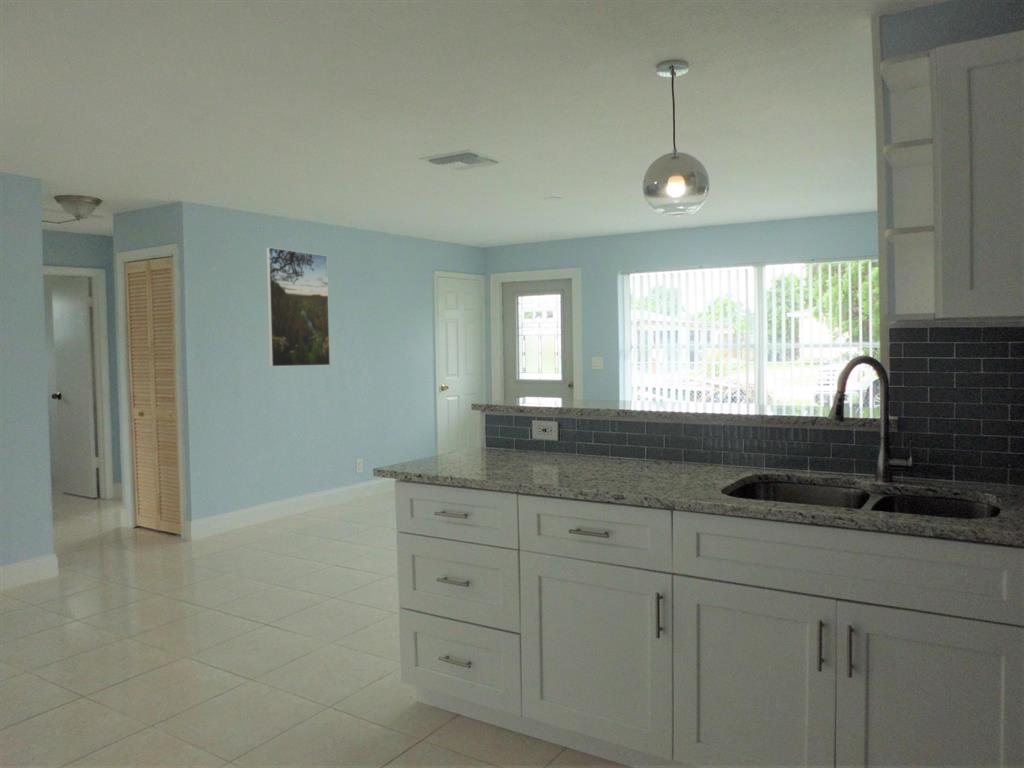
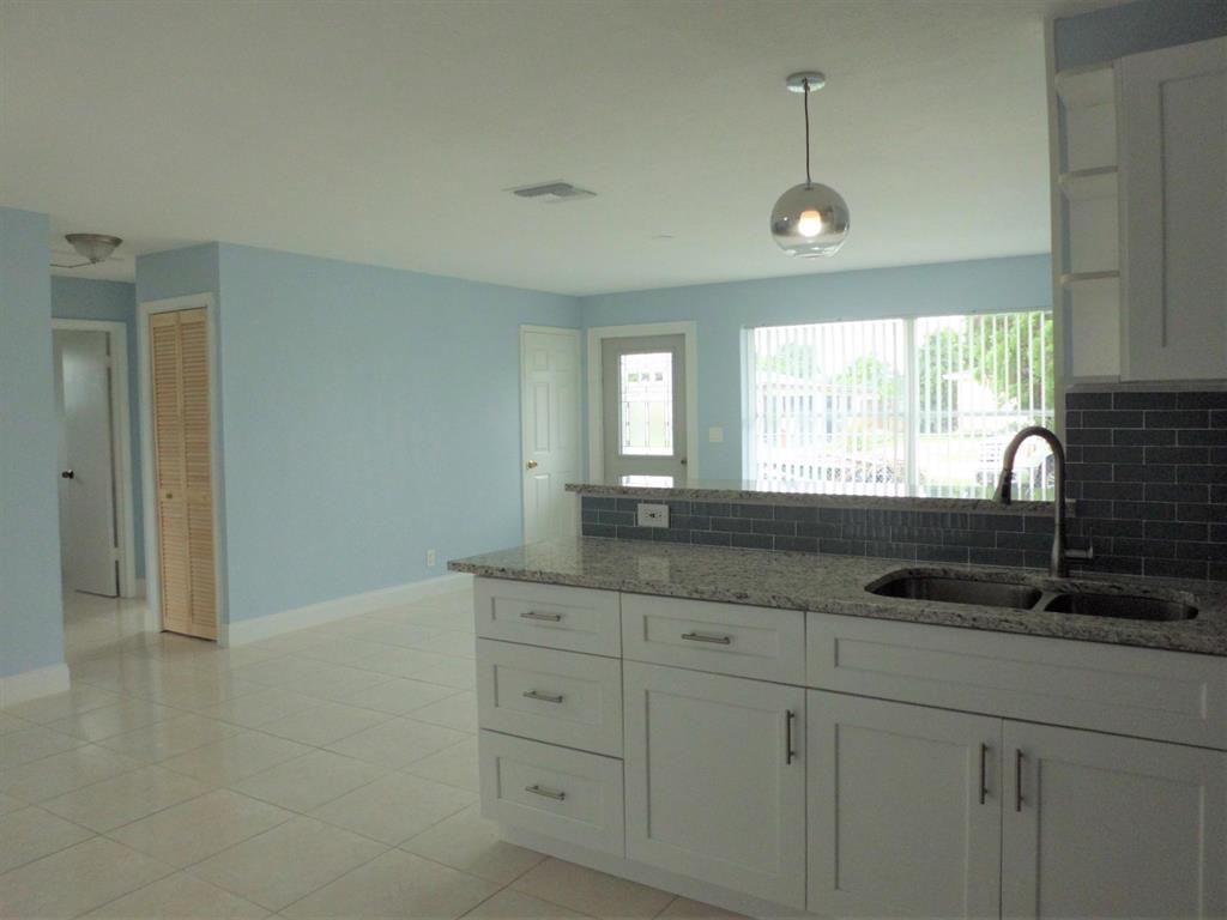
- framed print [265,246,331,368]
